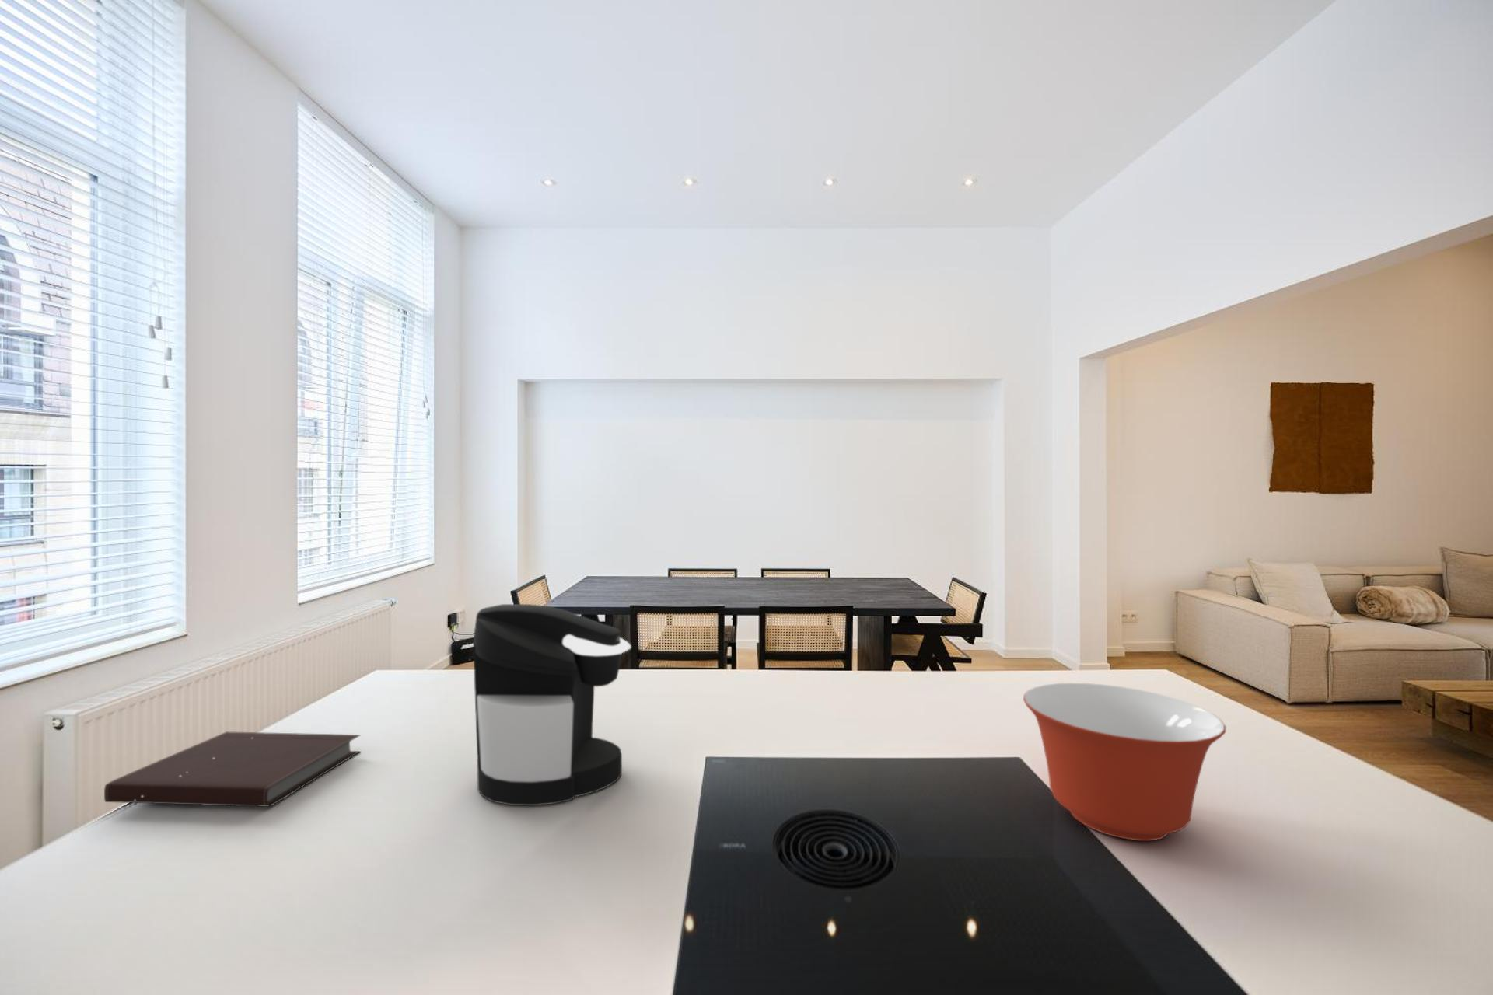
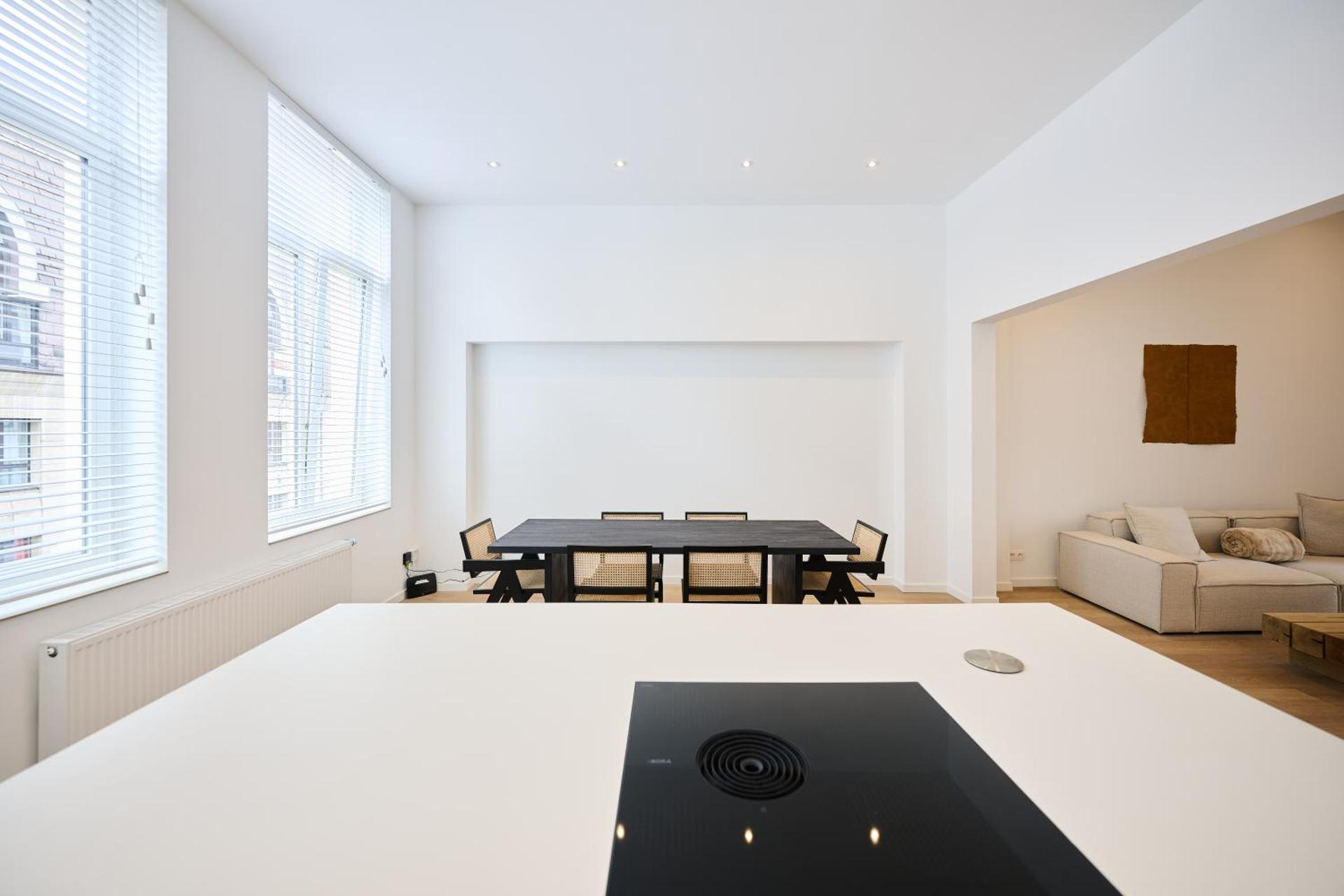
- coffee maker [472,603,631,806]
- notebook [103,731,361,807]
- mixing bowl [1023,683,1226,842]
